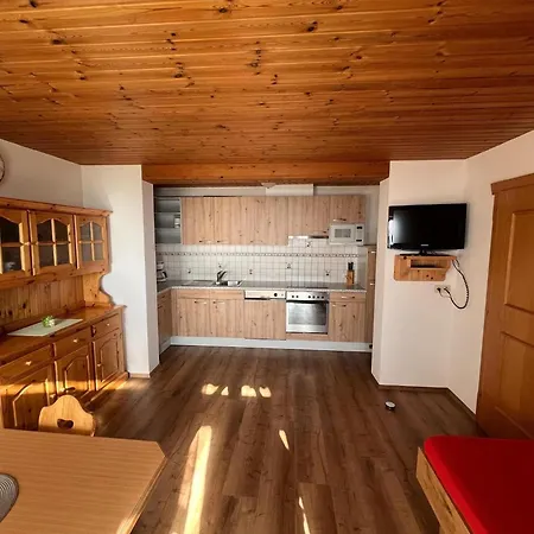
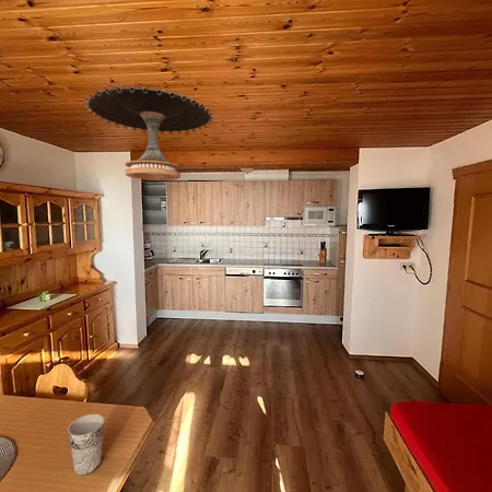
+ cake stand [83,84,214,181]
+ cup [67,413,105,476]
